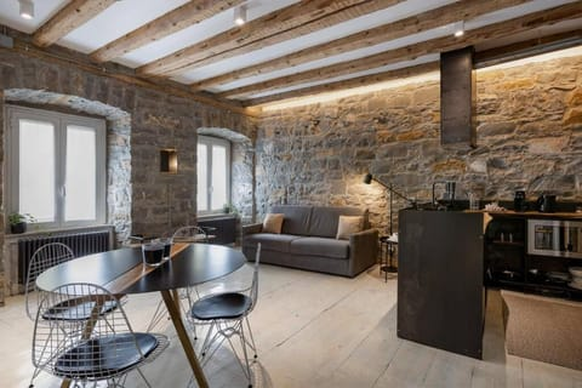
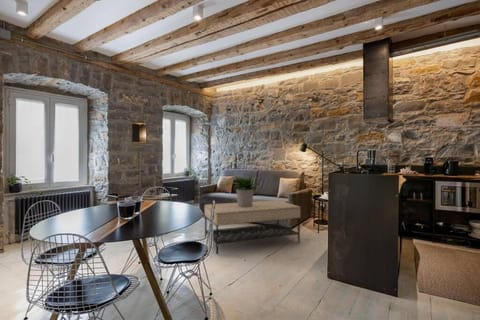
+ potted plant [225,175,261,207]
+ coffee table [204,199,301,255]
